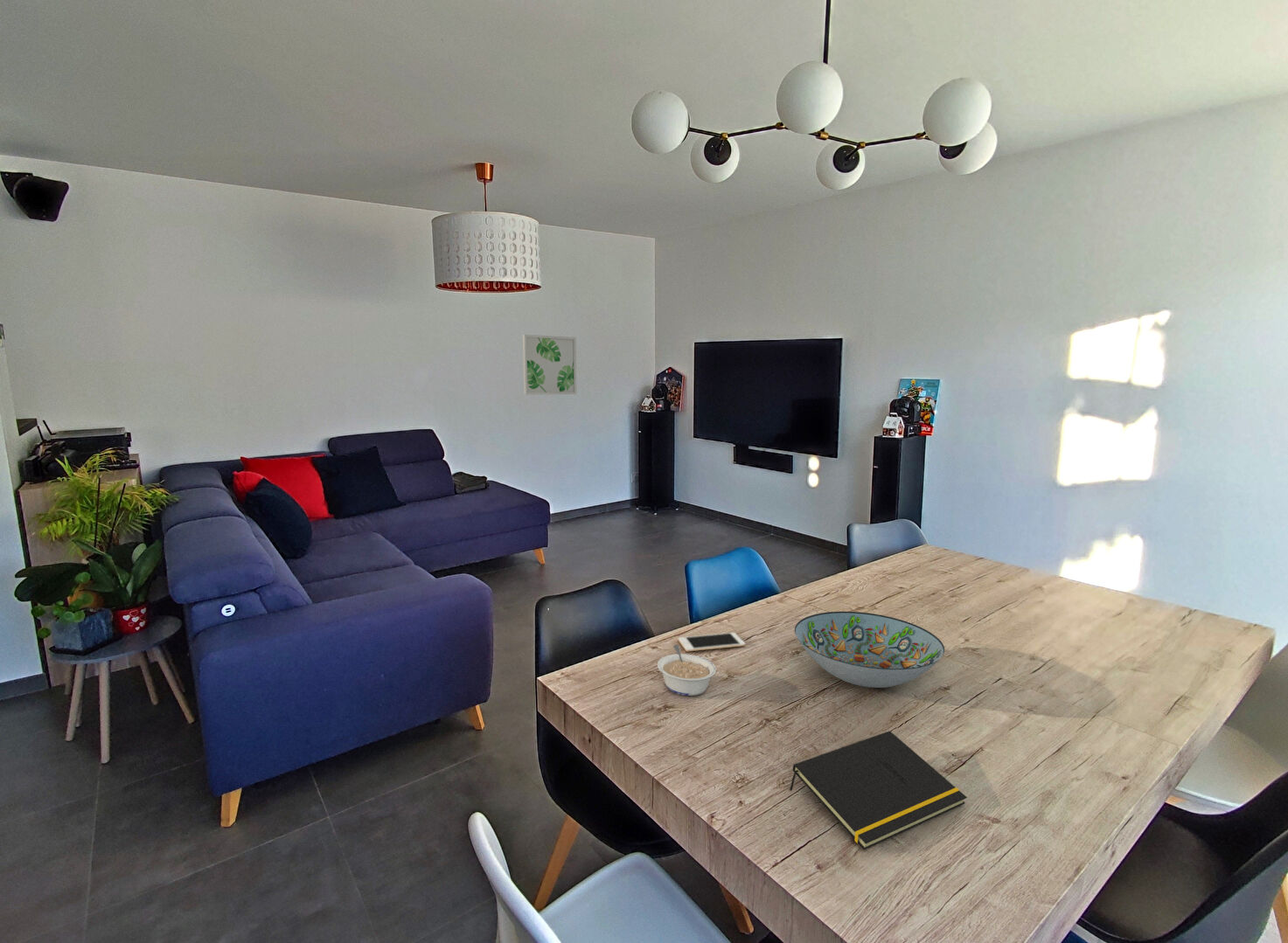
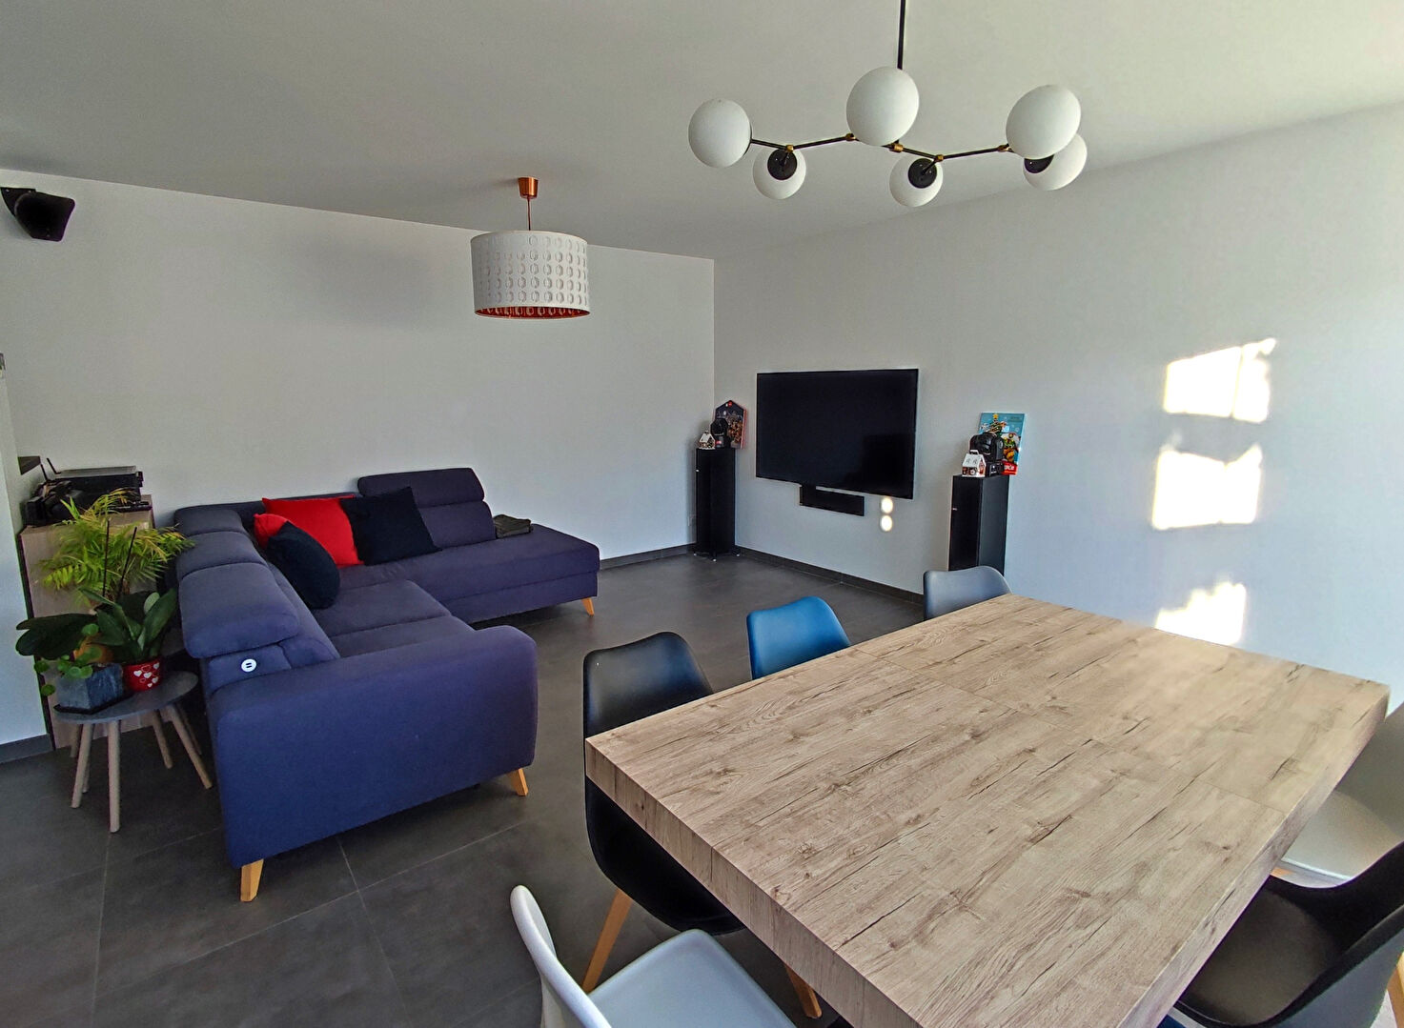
- legume [657,644,717,697]
- notepad [789,731,968,851]
- wall art [522,334,577,396]
- cell phone [678,632,746,653]
- decorative bowl [794,611,945,689]
